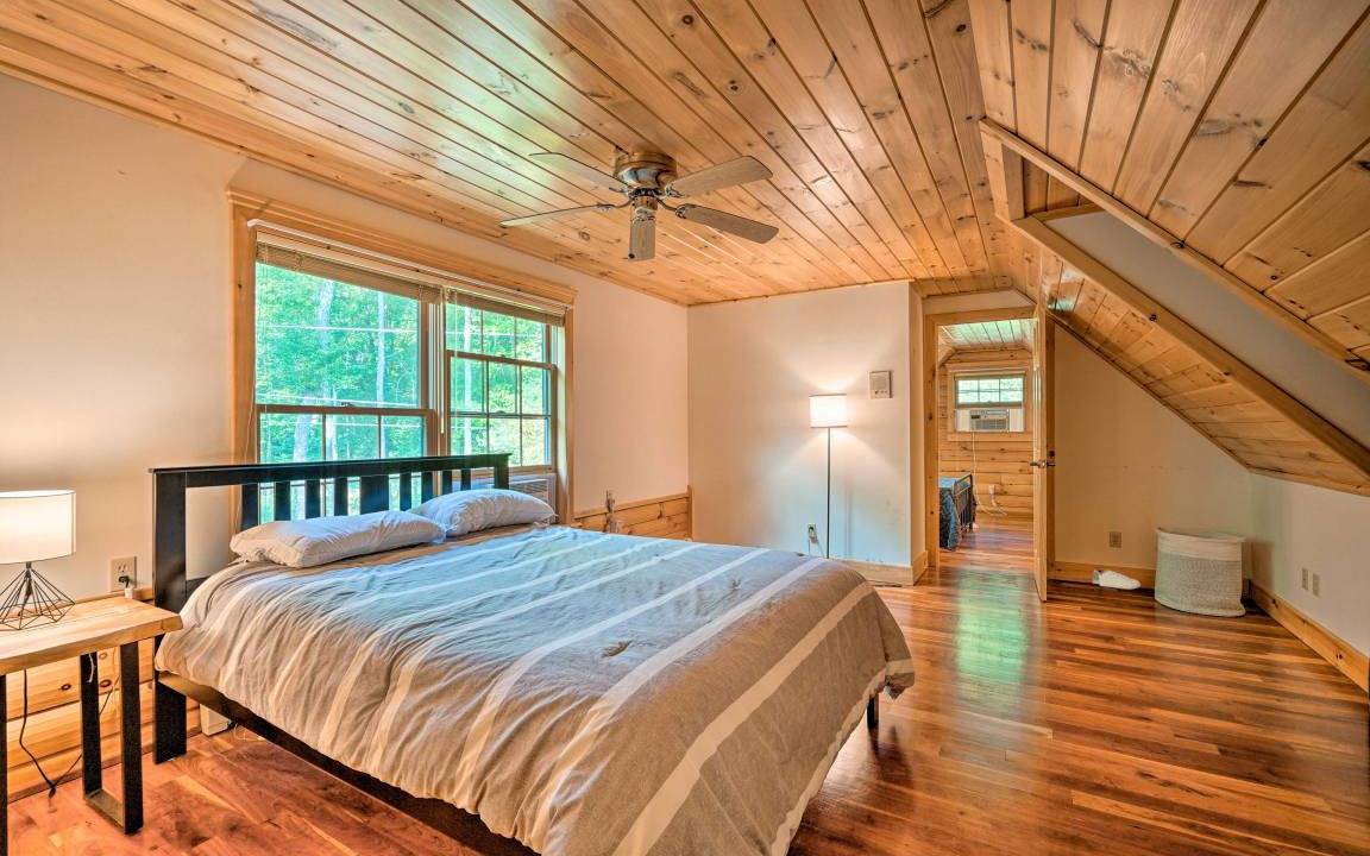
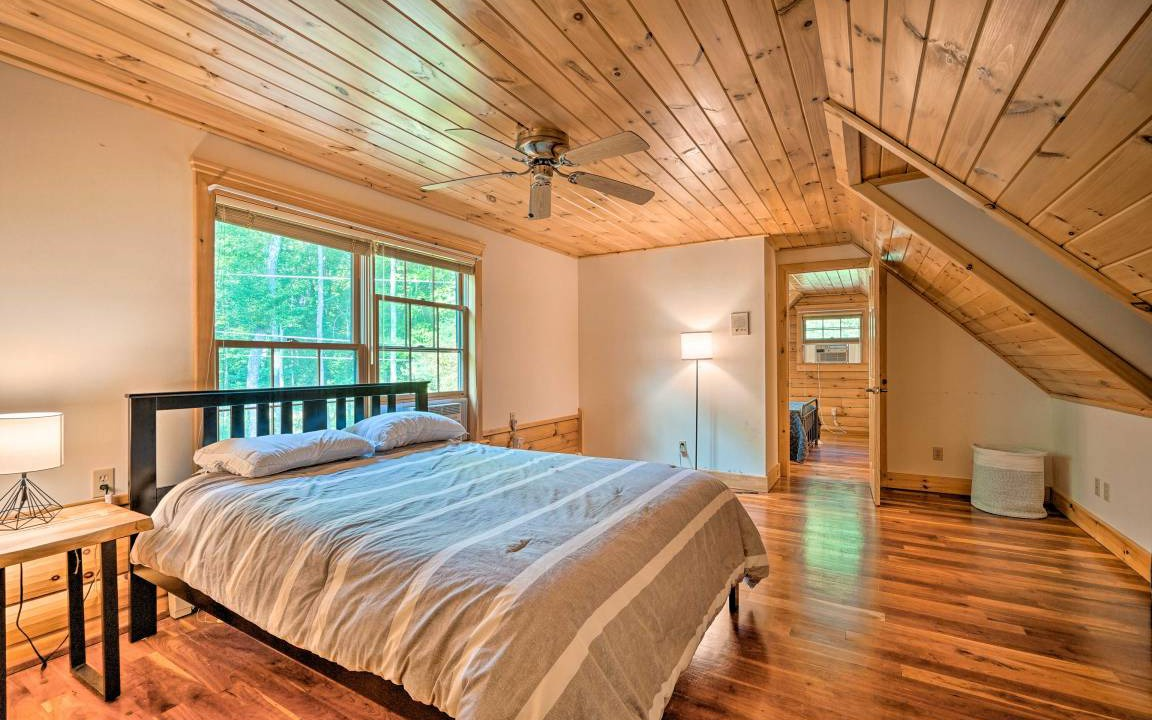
- shoe [1092,568,1142,590]
